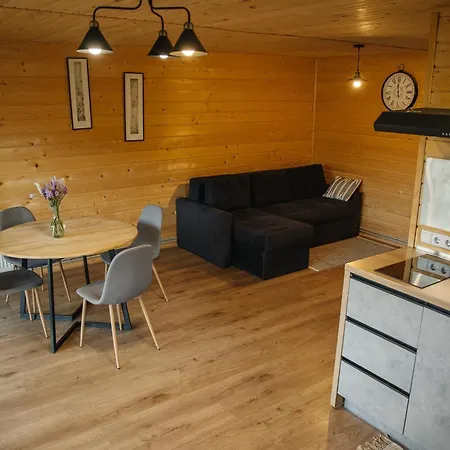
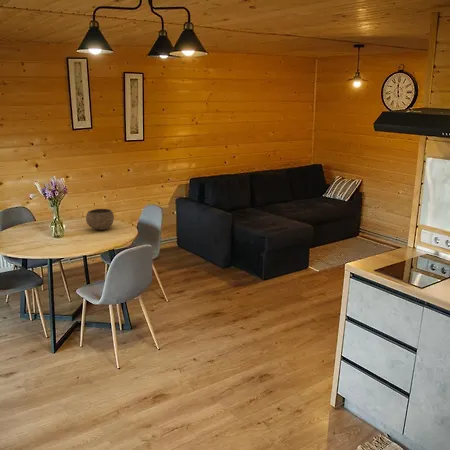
+ bowl [85,208,115,231]
